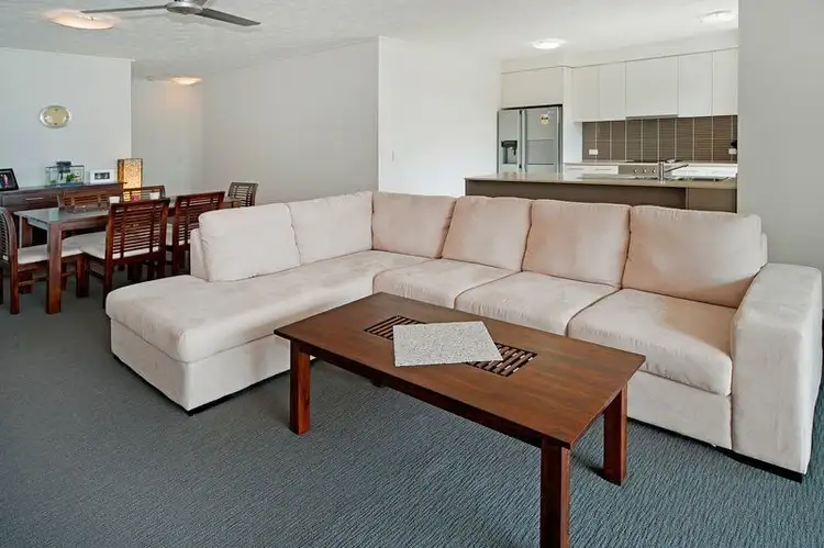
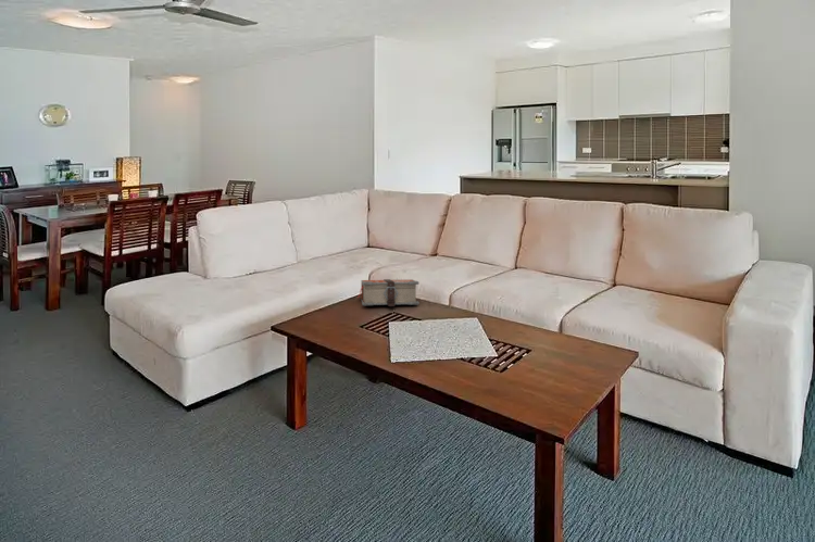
+ bible [356,278,421,307]
